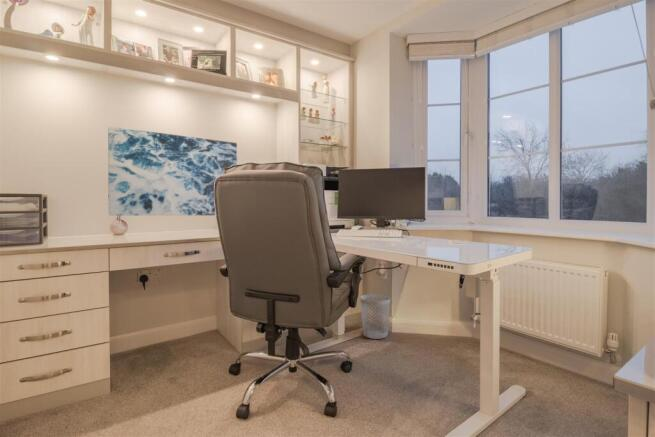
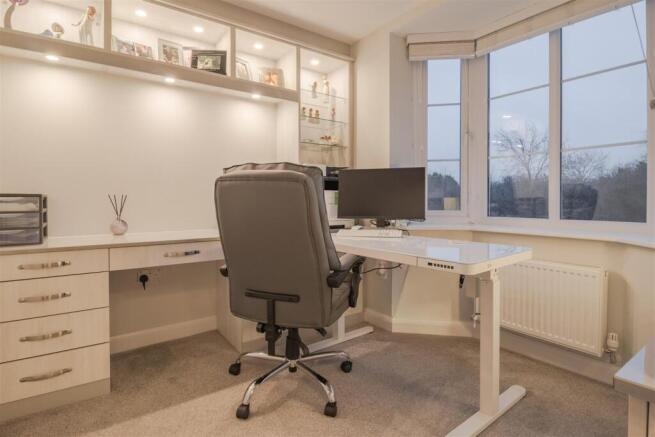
- wall art [107,125,238,216]
- wastebasket [359,293,392,340]
